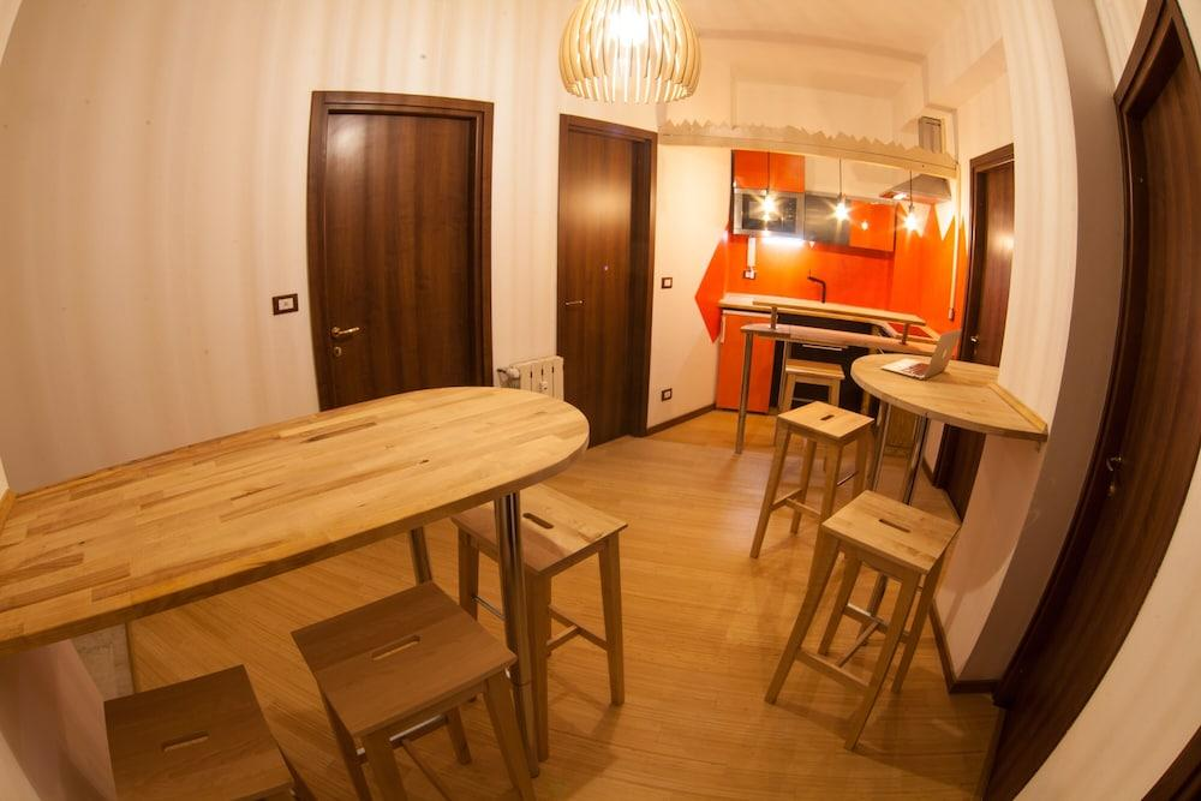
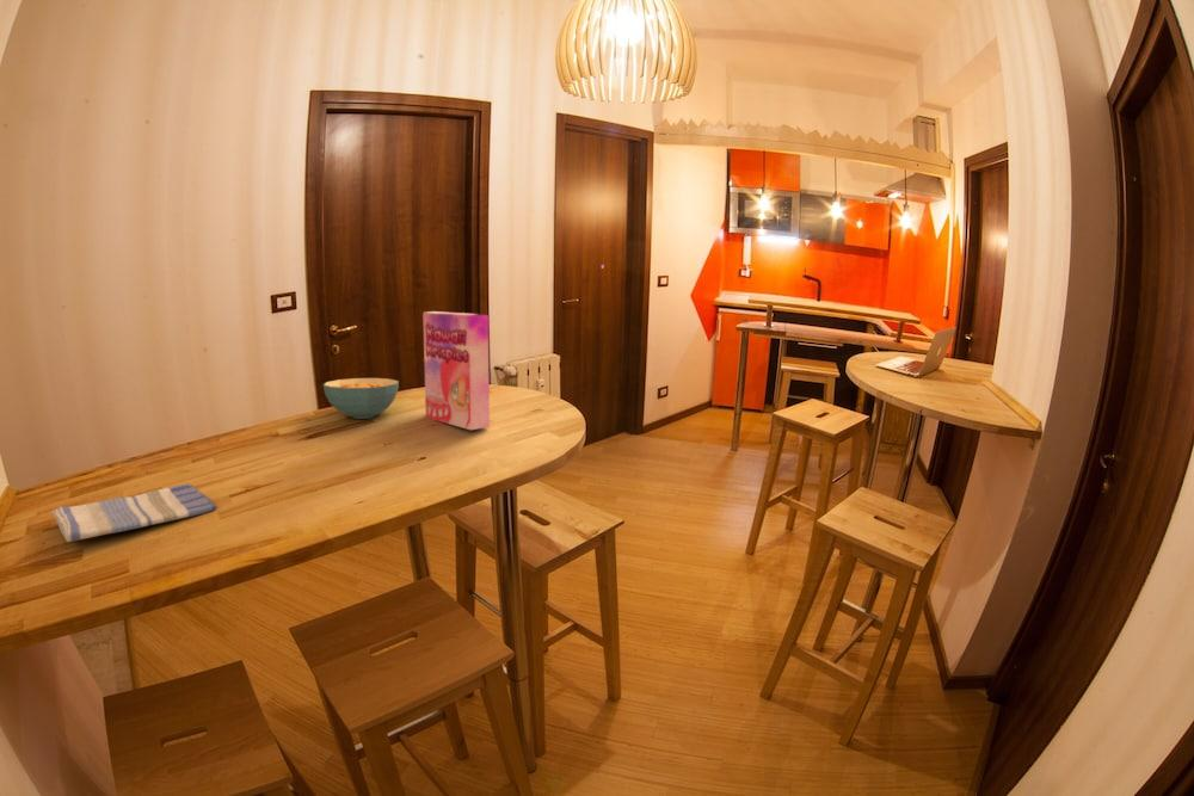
+ dish towel [50,483,217,543]
+ cereal bowl [322,377,400,420]
+ cereal box [421,310,491,431]
